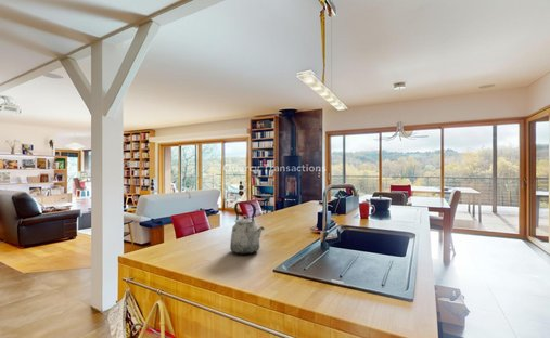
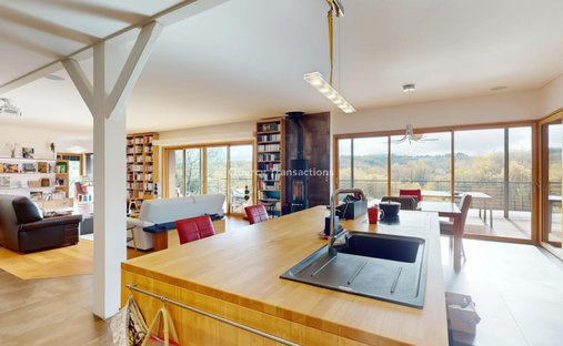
- kettle [229,200,266,256]
